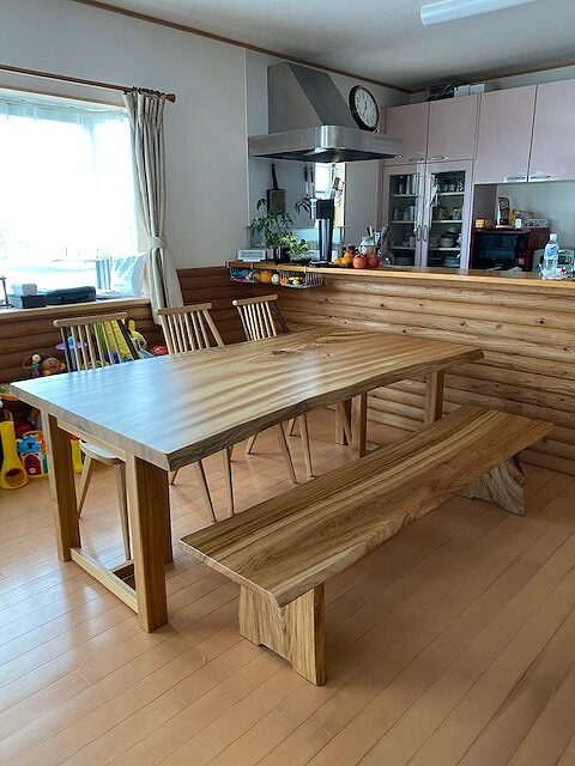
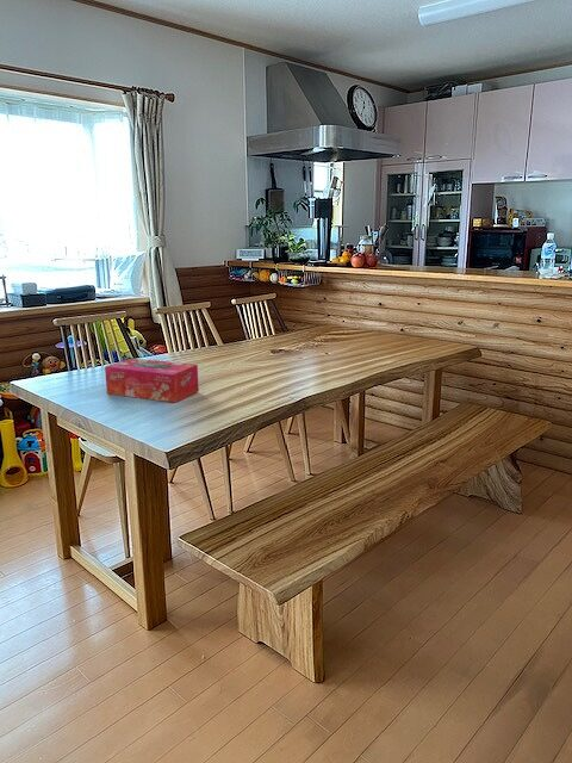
+ tissue box [104,356,200,404]
